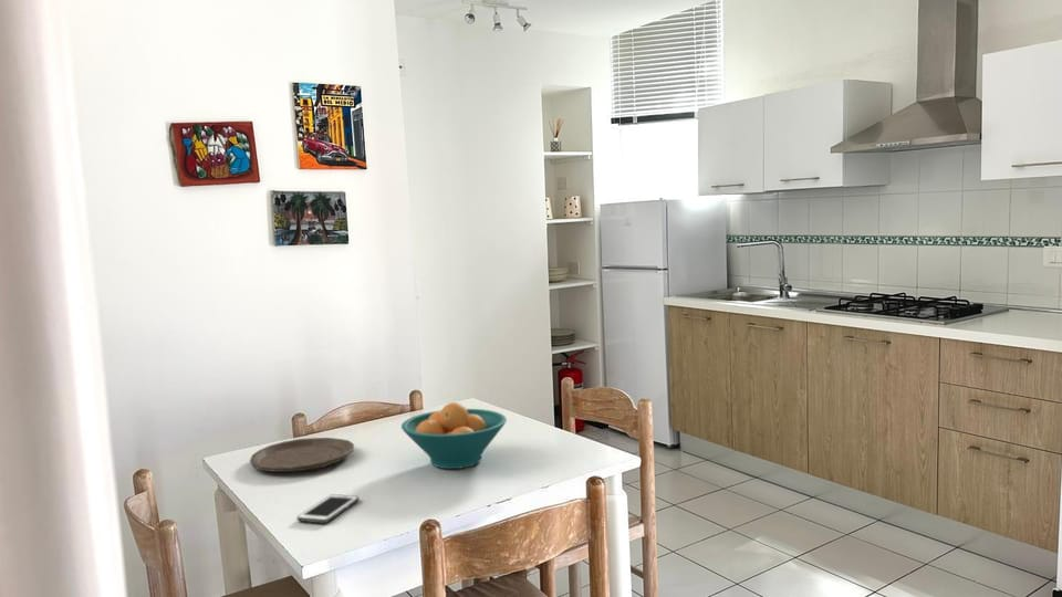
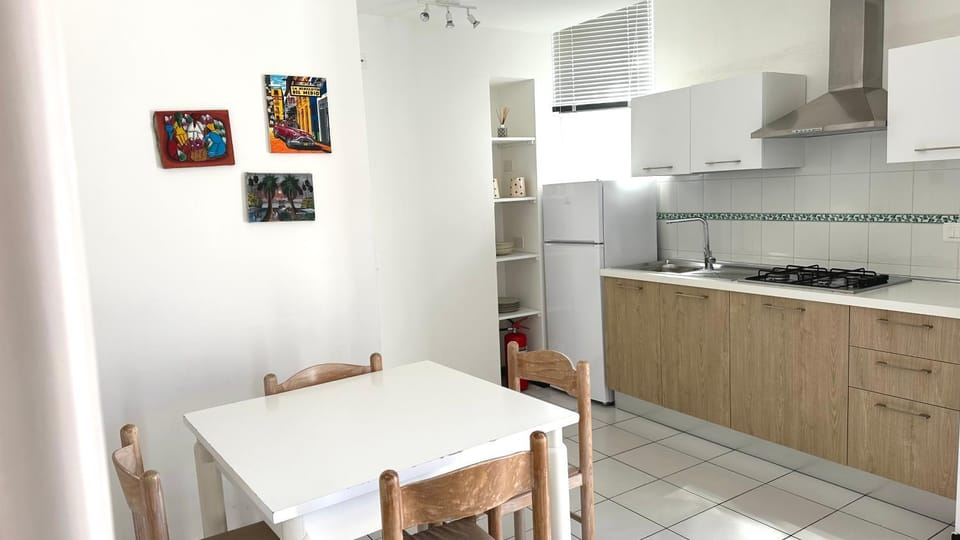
- cell phone [296,493,360,524]
- fruit bowl [400,401,508,470]
- plate [249,437,355,473]
